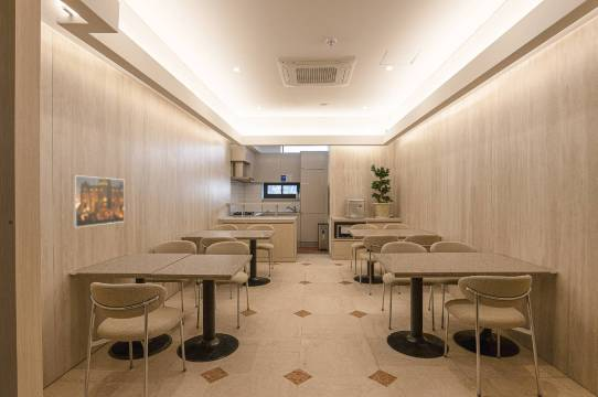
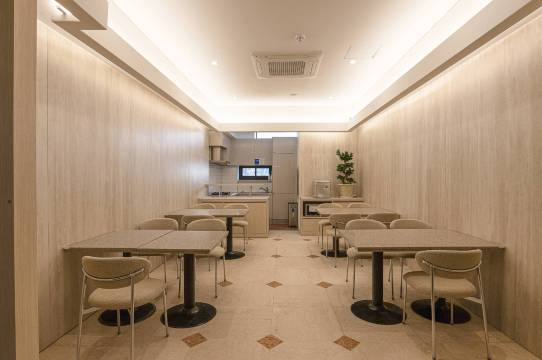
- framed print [71,174,126,228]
